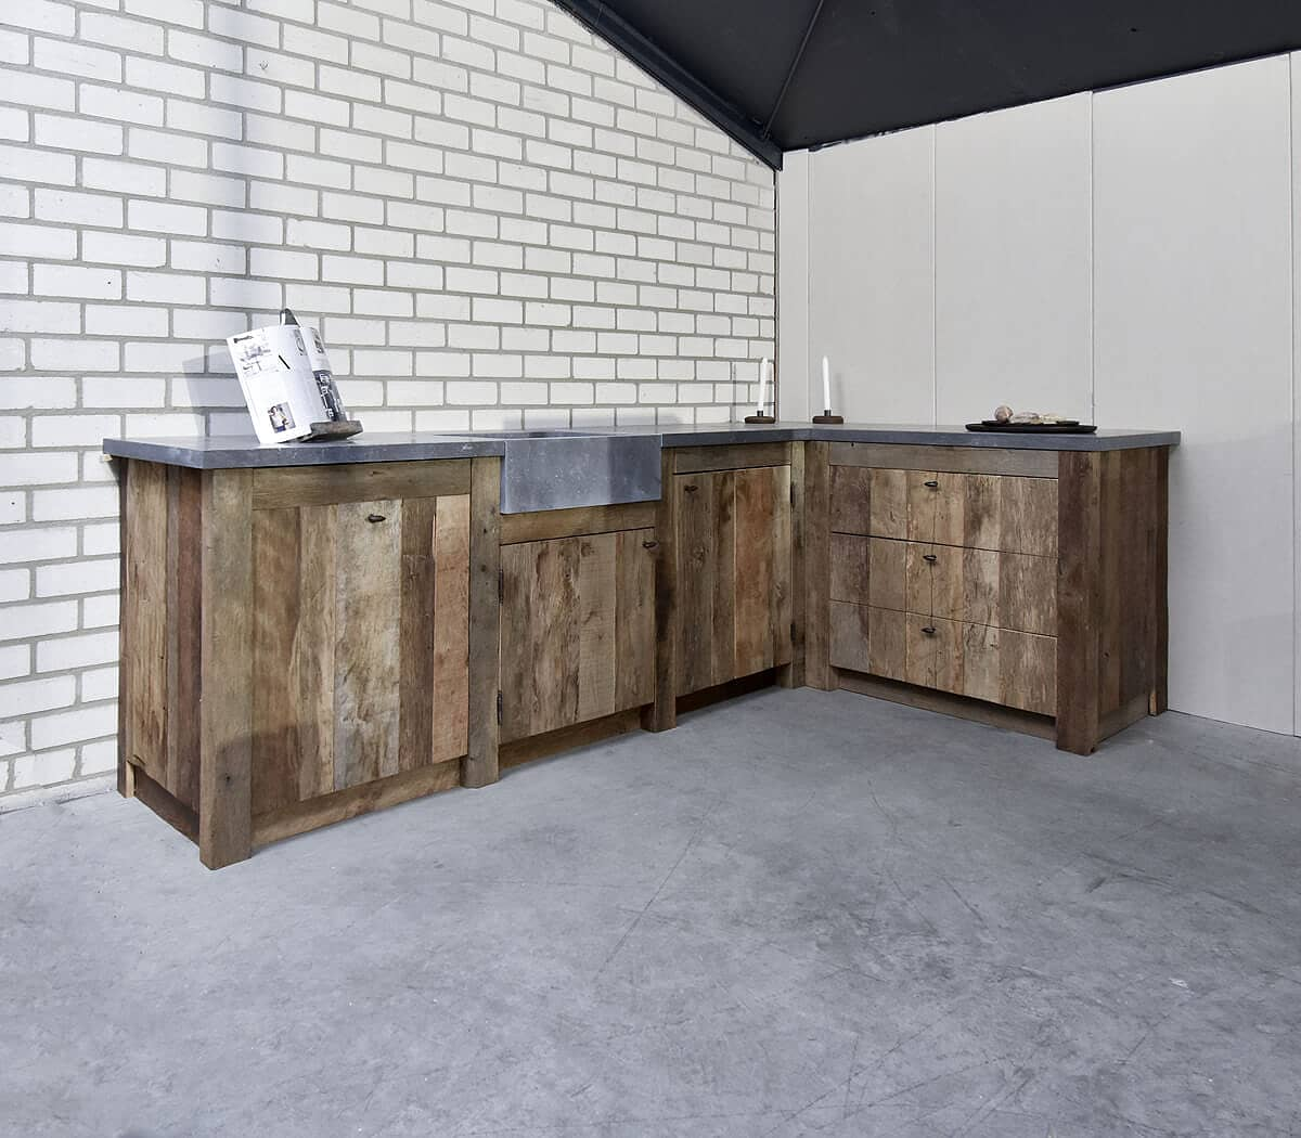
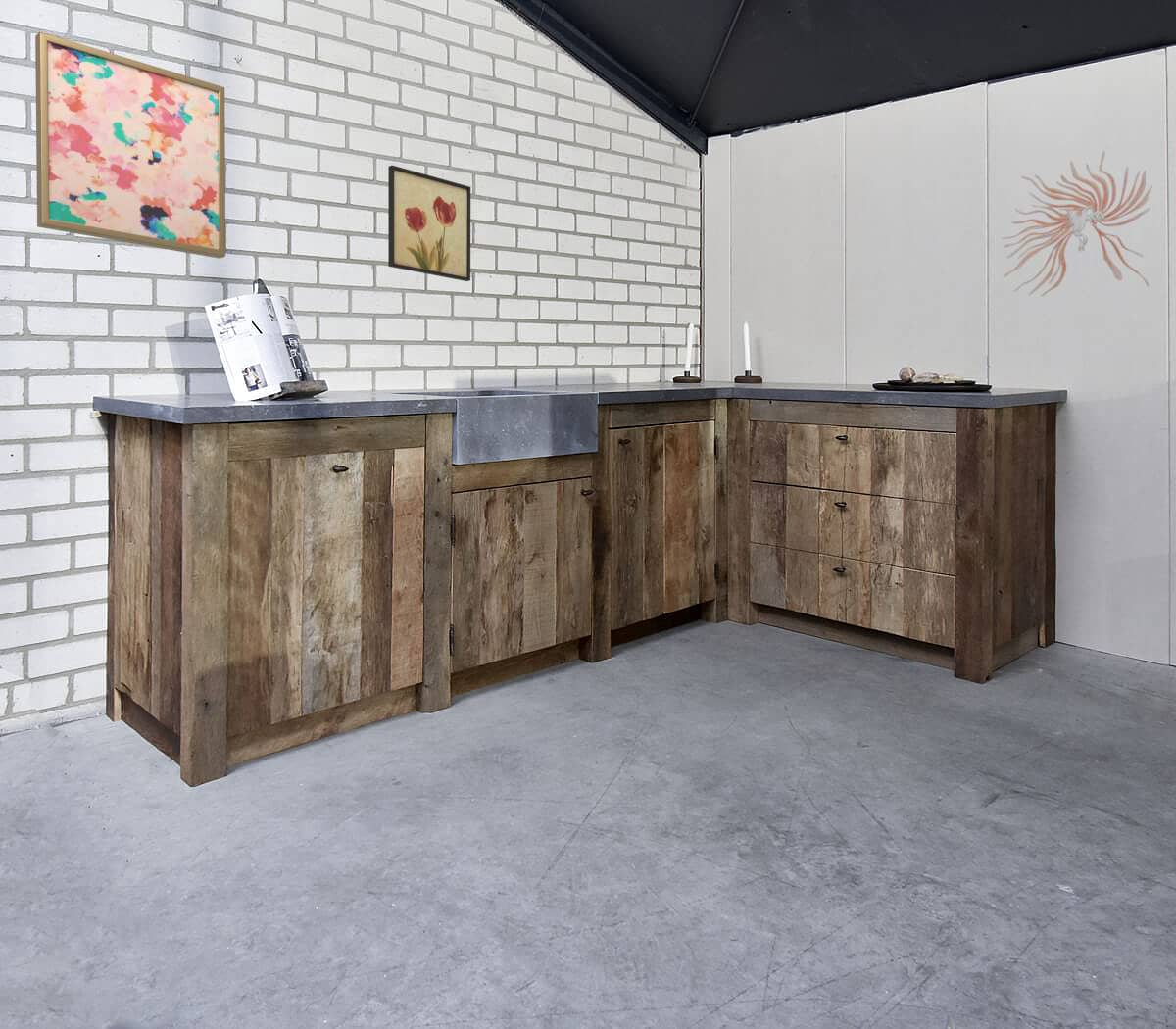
+ wall art [34,31,226,260]
+ wall sculpture [1001,149,1153,298]
+ wall art [387,165,471,282]
